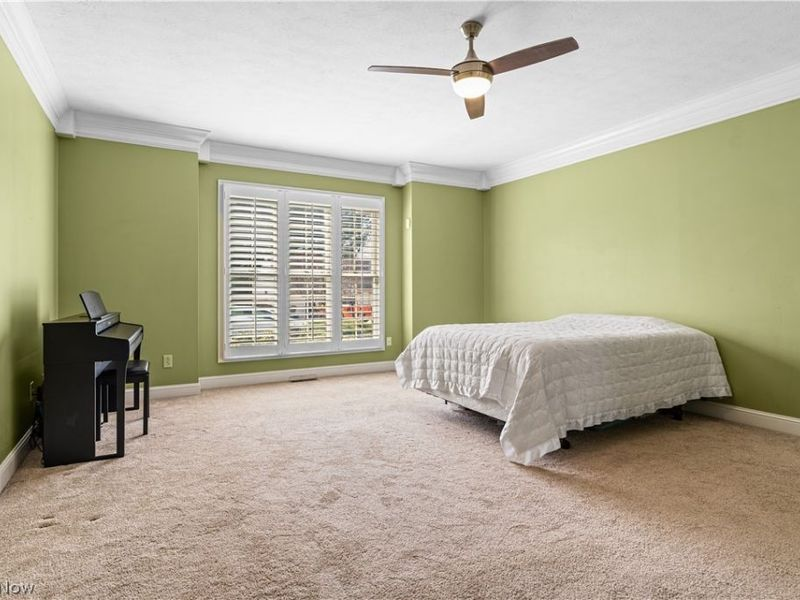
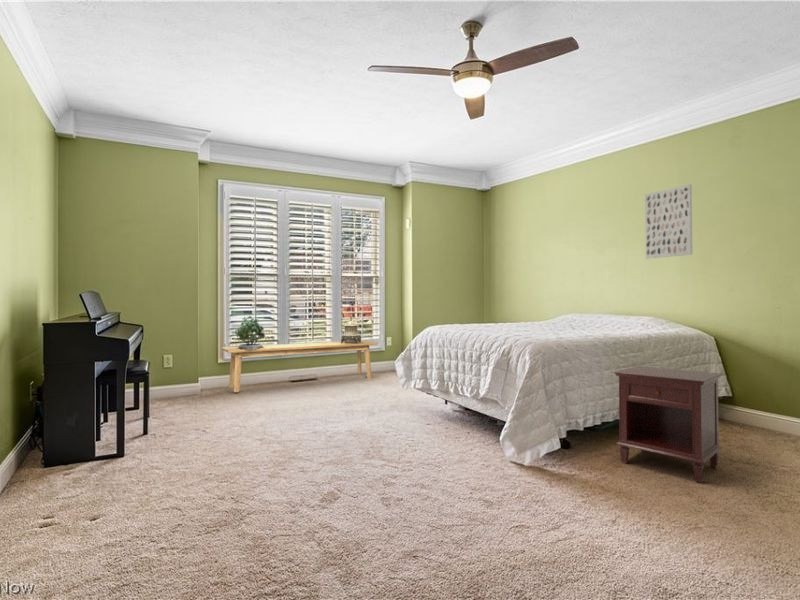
+ nightstand [613,365,723,483]
+ wall art [644,184,693,260]
+ decorative urn [340,315,362,344]
+ bench [221,340,379,393]
+ potted plant [234,314,266,350]
